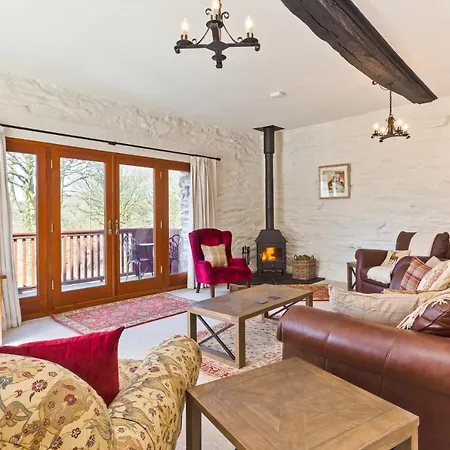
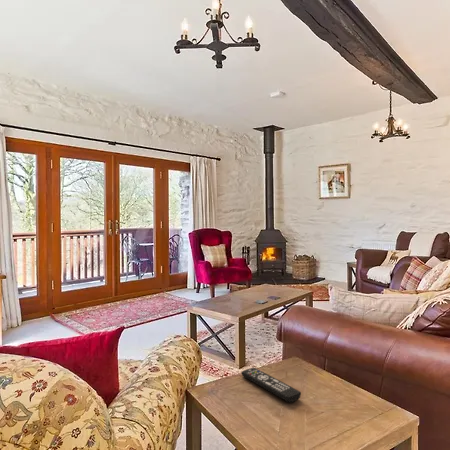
+ remote control [241,367,302,403]
